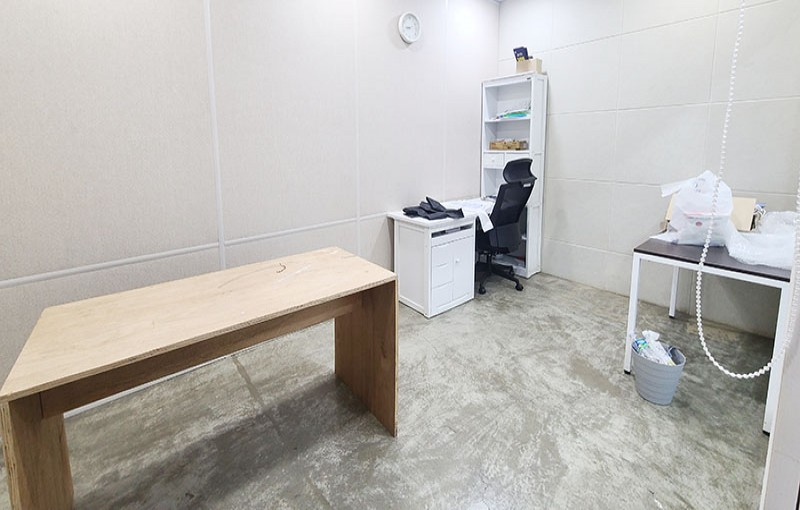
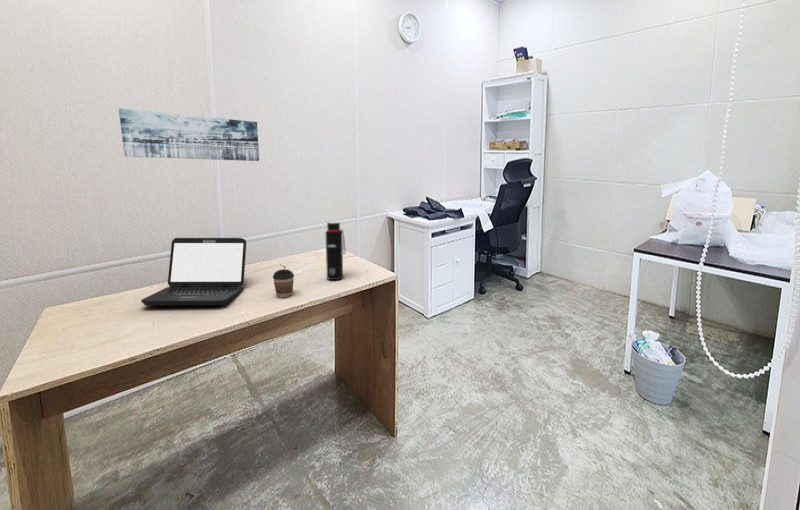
+ water bottle [325,221,346,281]
+ wall art [118,107,260,162]
+ laptop [140,237,247,306]
+ coffee cup [272,268,295,298]
